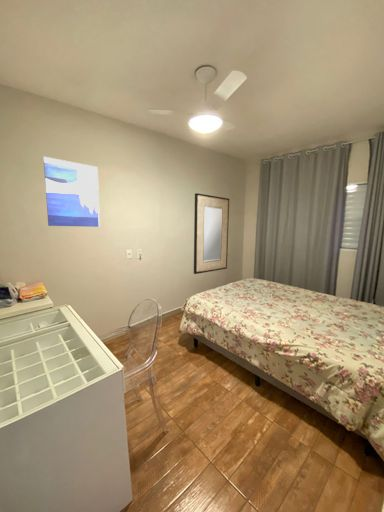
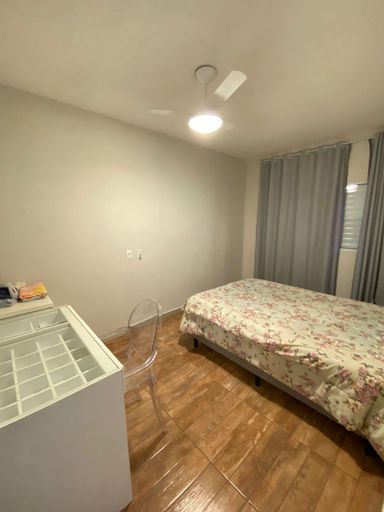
- wall art [43,156,101,228]
- home mirror [193,192,230,275]
